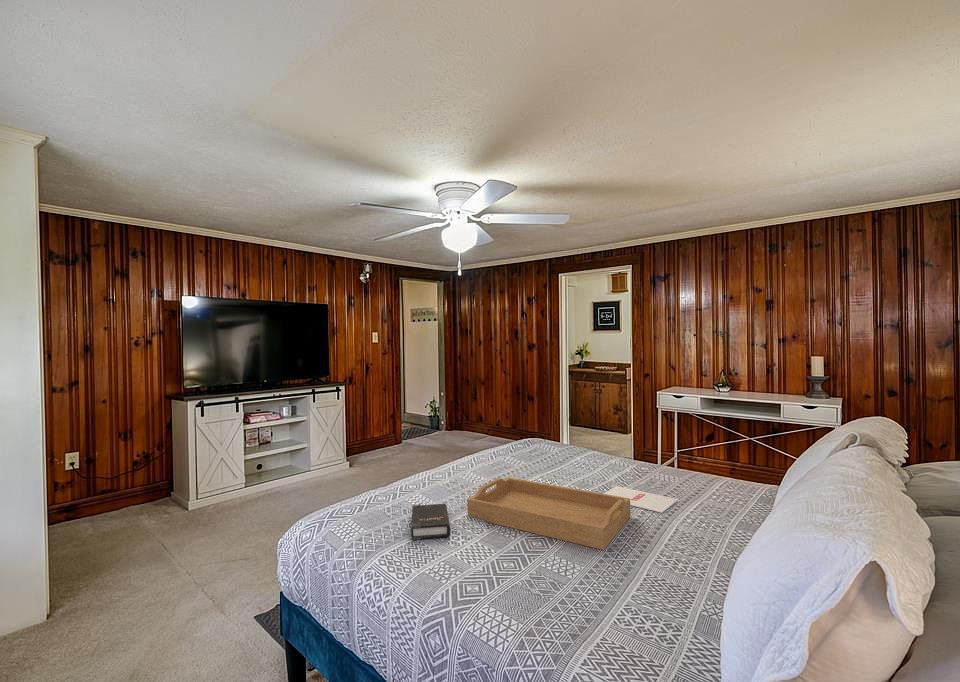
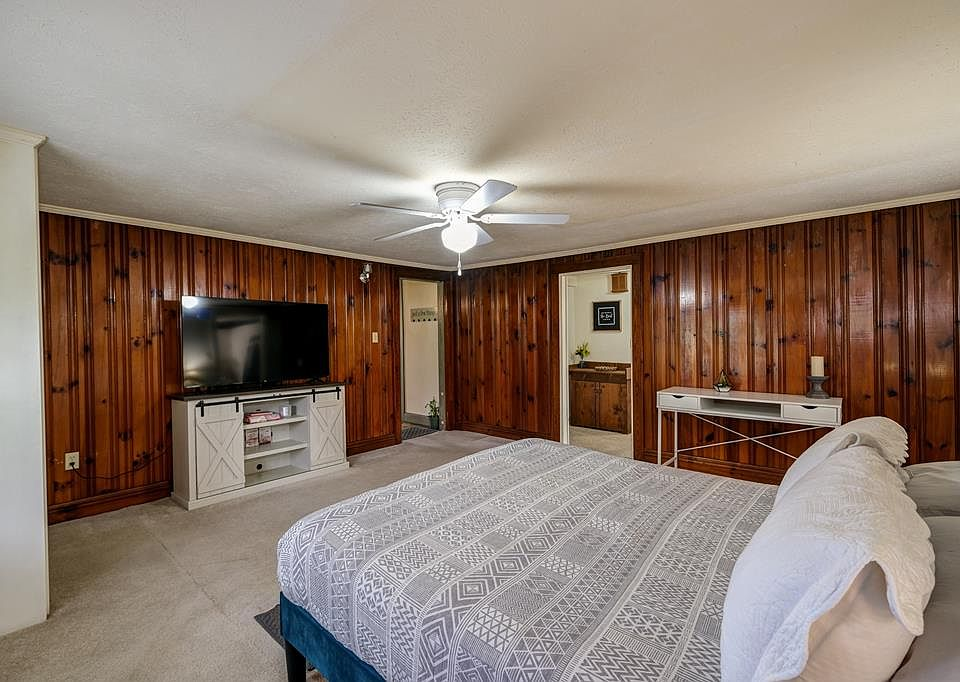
- magazine [602,485,679,514]
- hardback book [411,503,451,541]
- serving tray [467,476,631,551]
